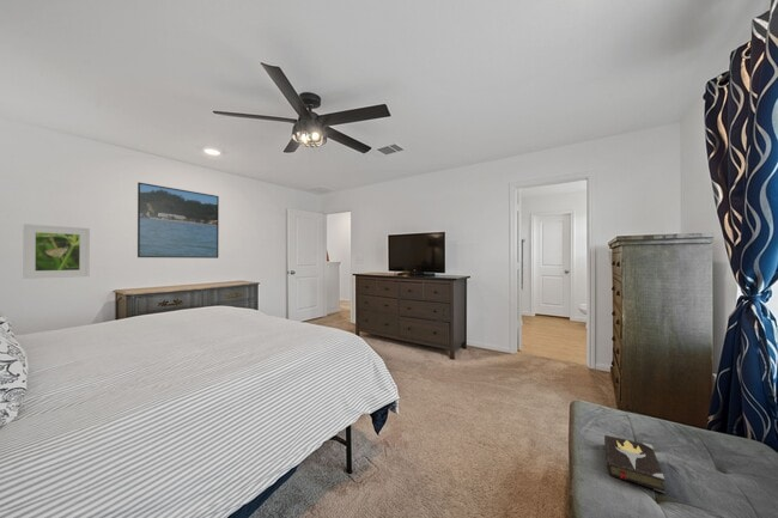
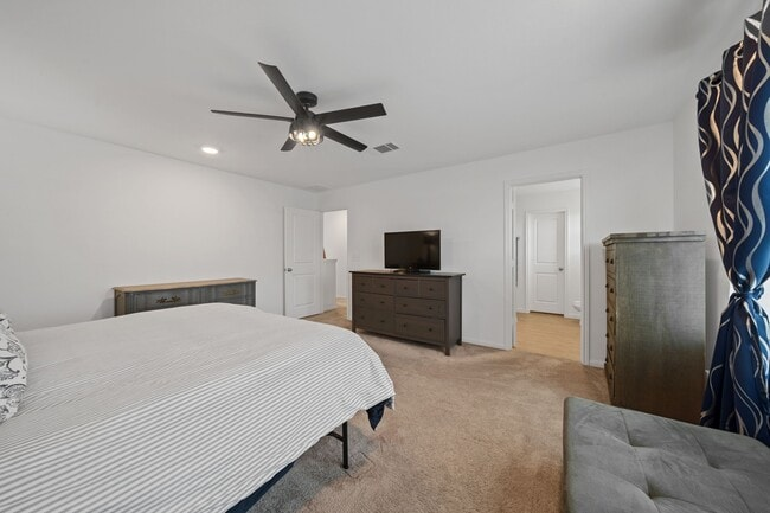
- hardback book [603,434,667,494]
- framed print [136,182,220,260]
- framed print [22,224,91,280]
